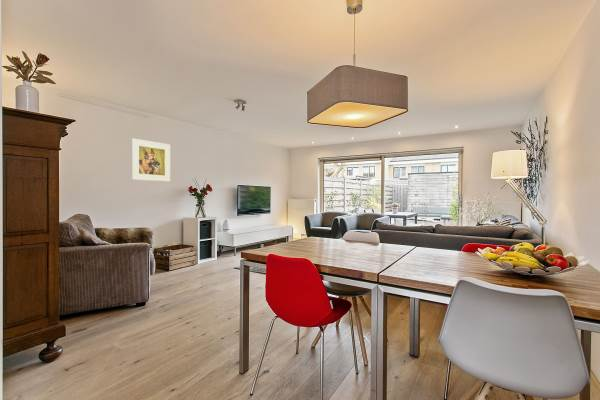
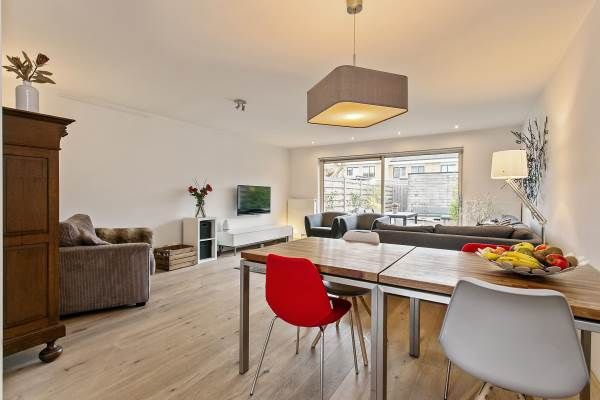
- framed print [131,138,171,182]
